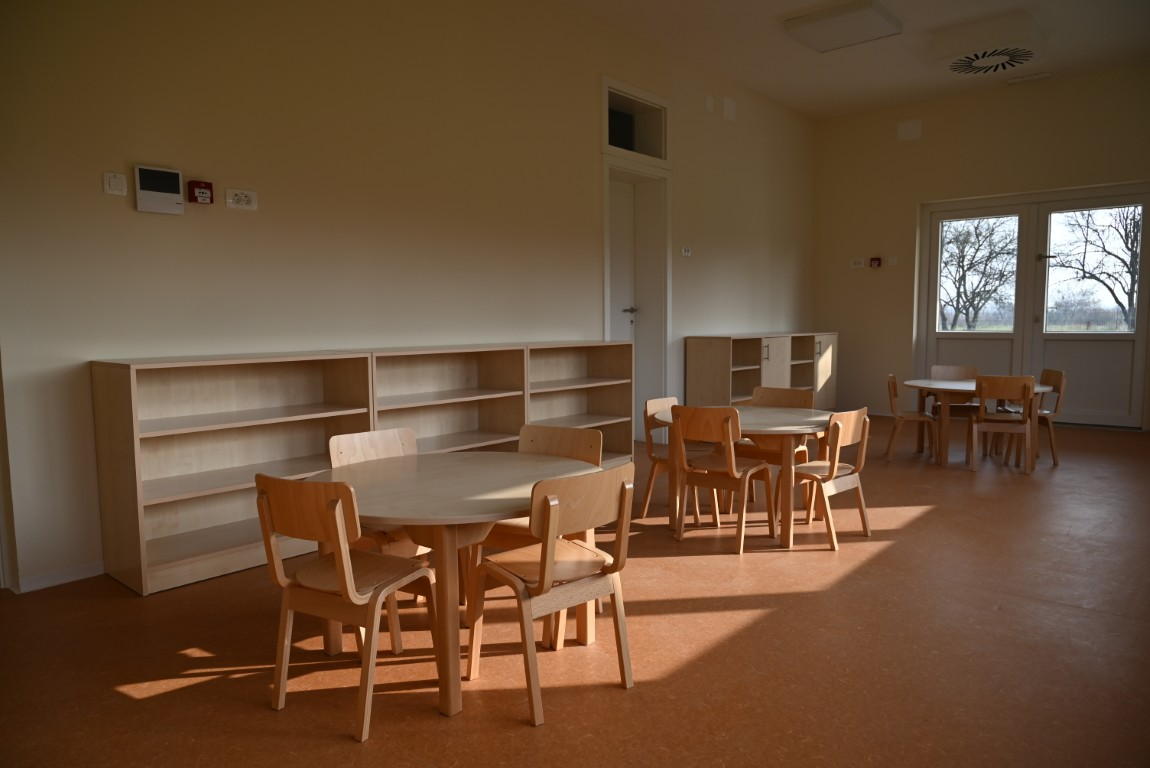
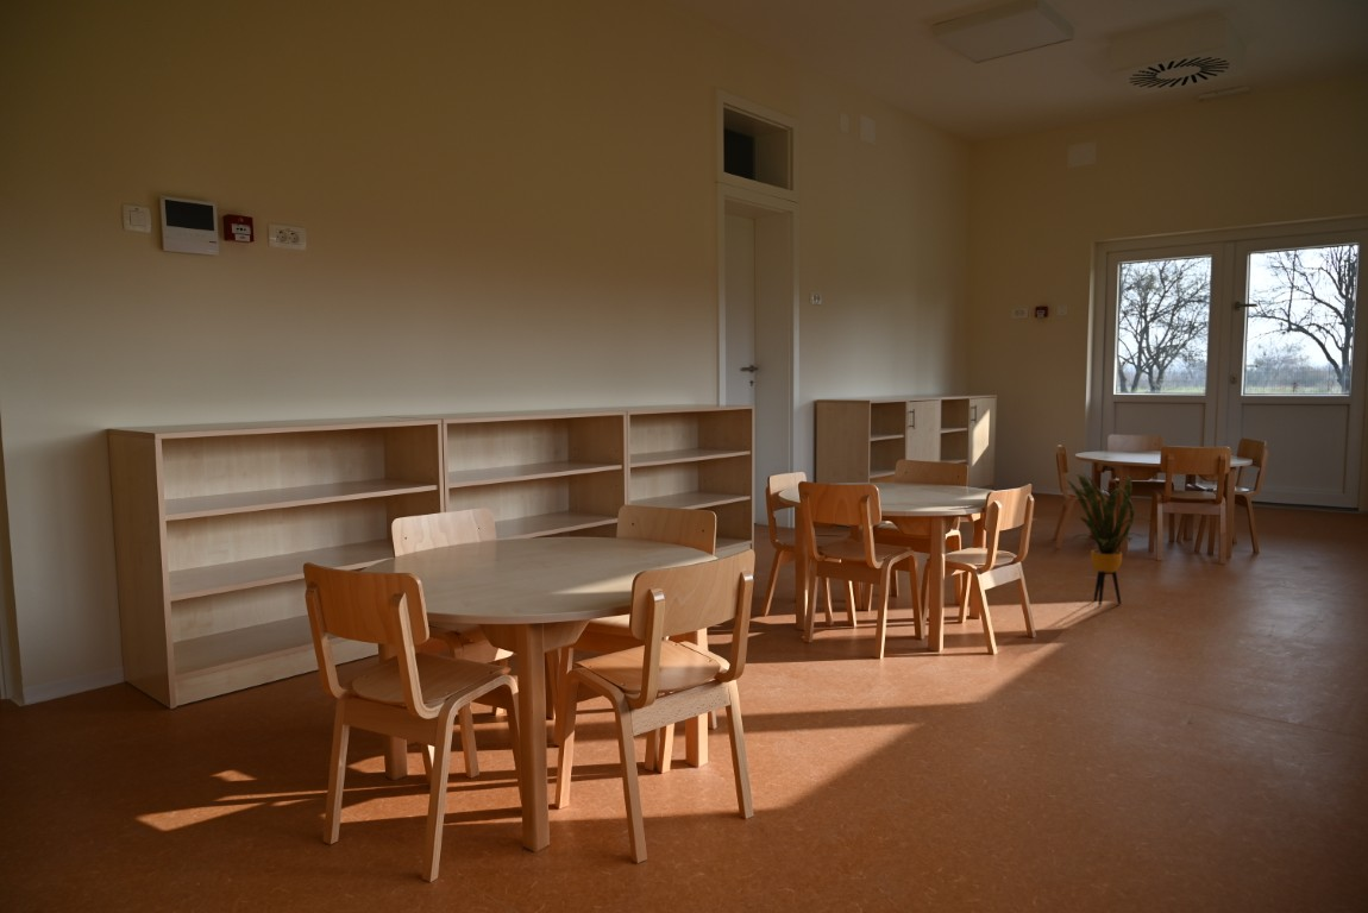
+ house plant [1061,471,1155,607]
